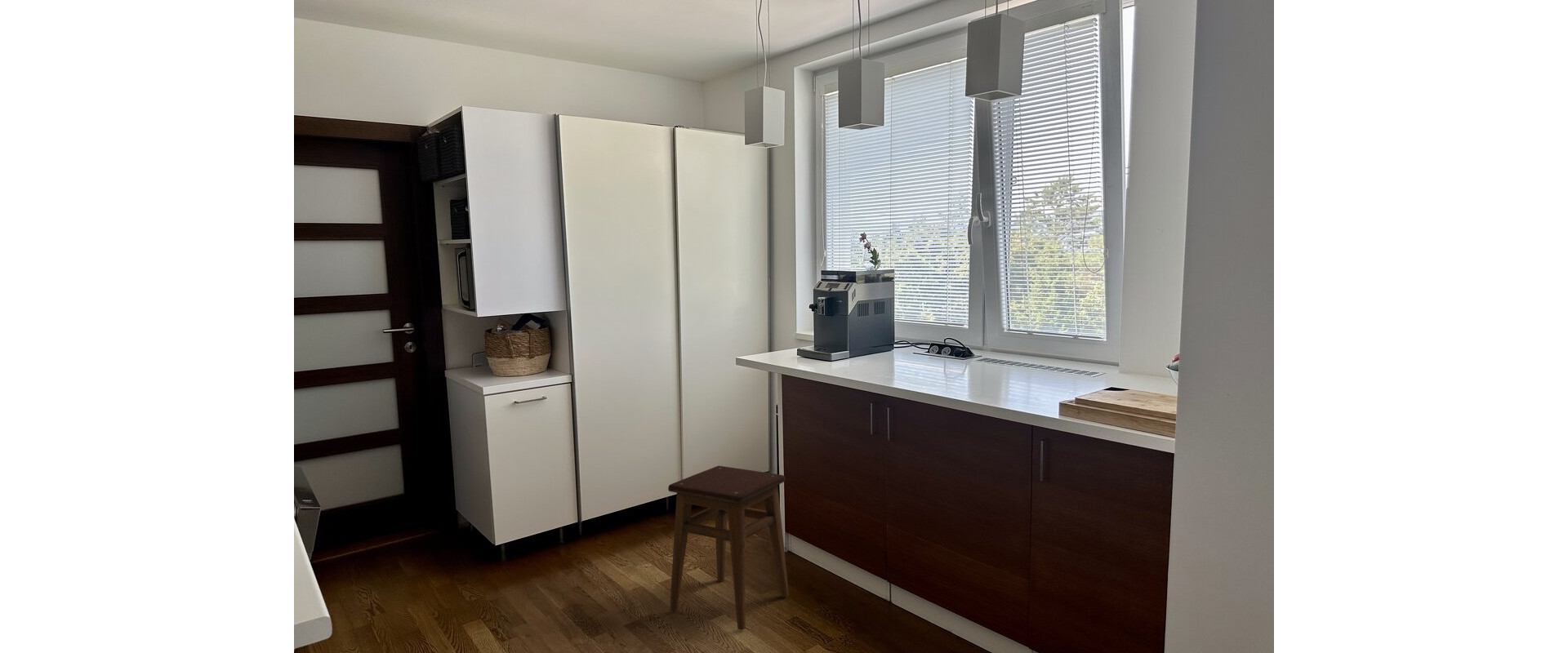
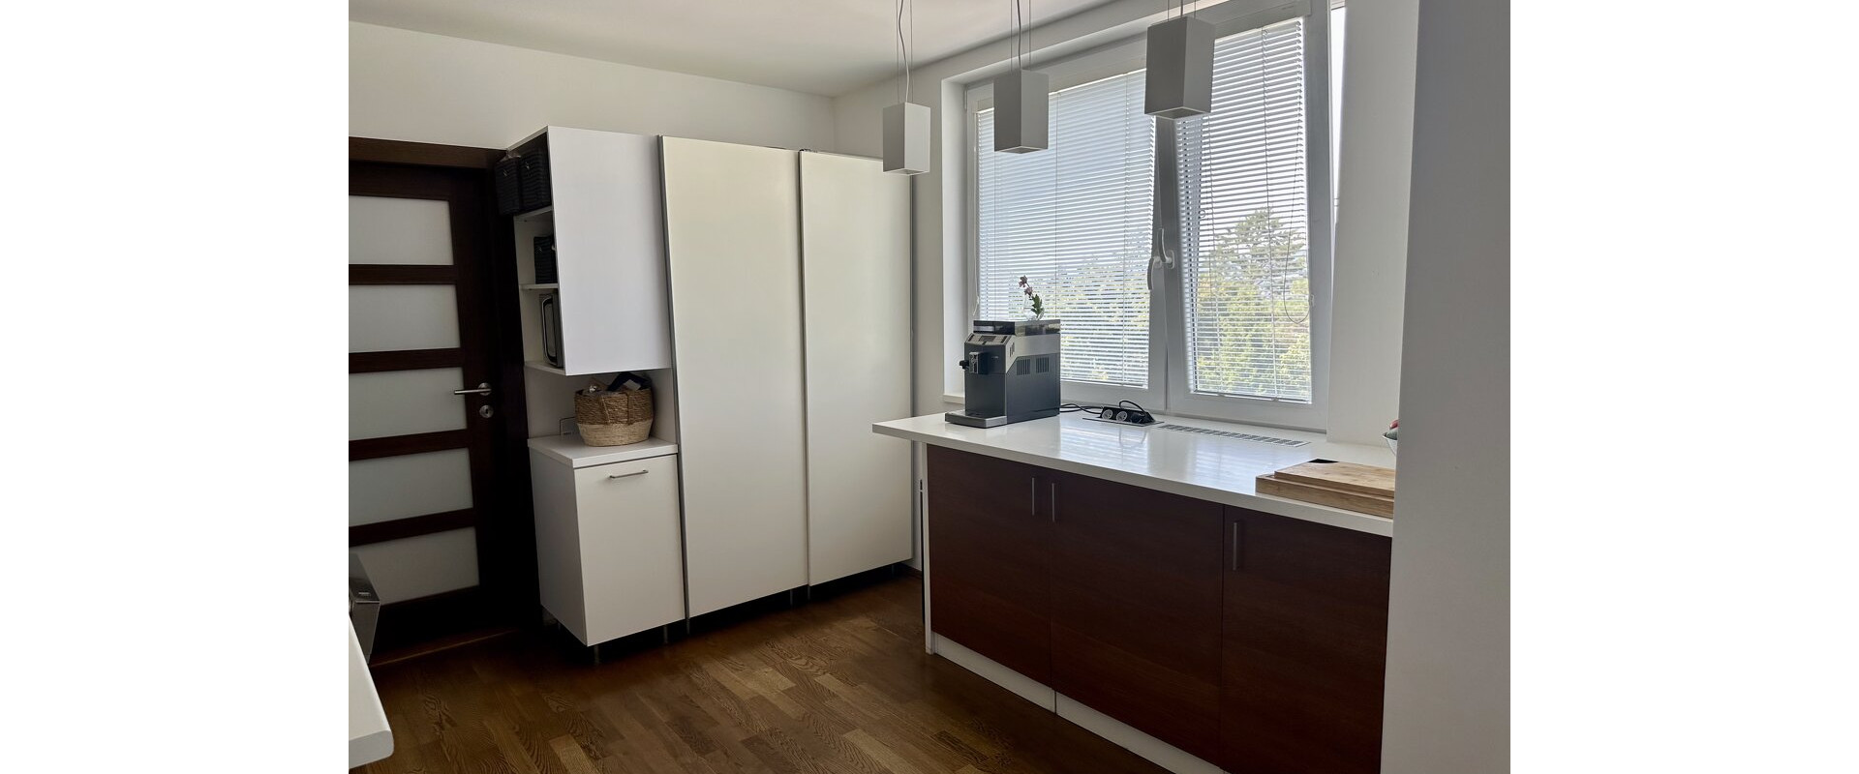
- stool [667,465,790,631]
